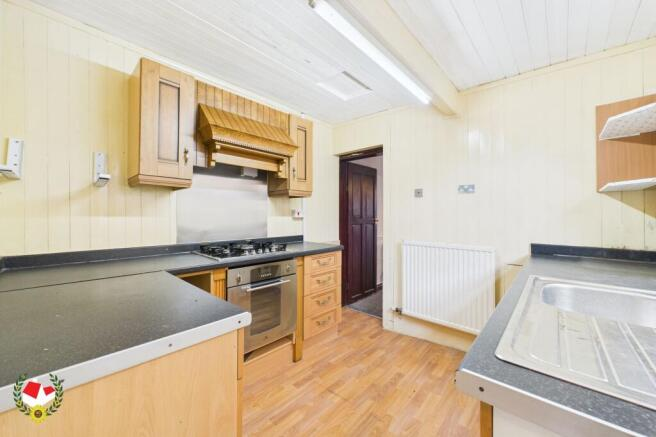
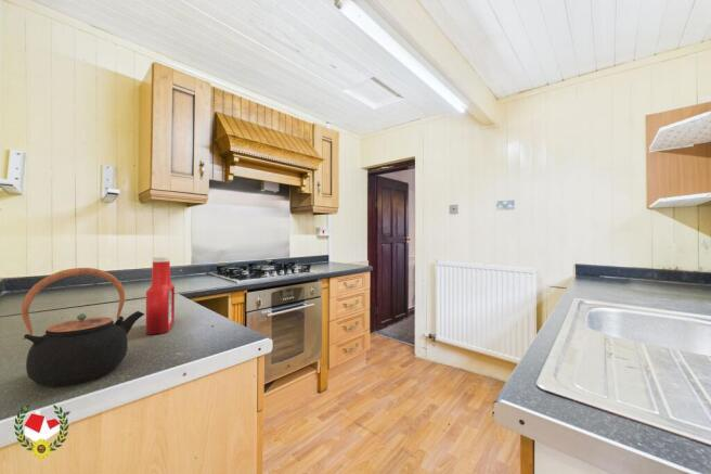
+ soap bottle [145,255,176,335]
+ teapot [21,267,145,387]
